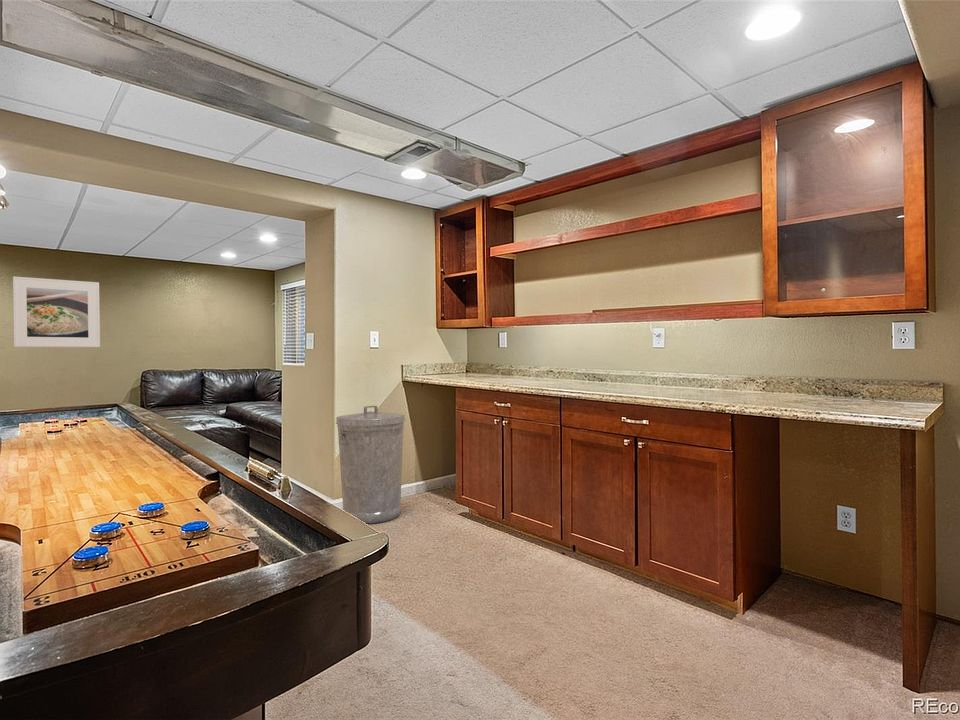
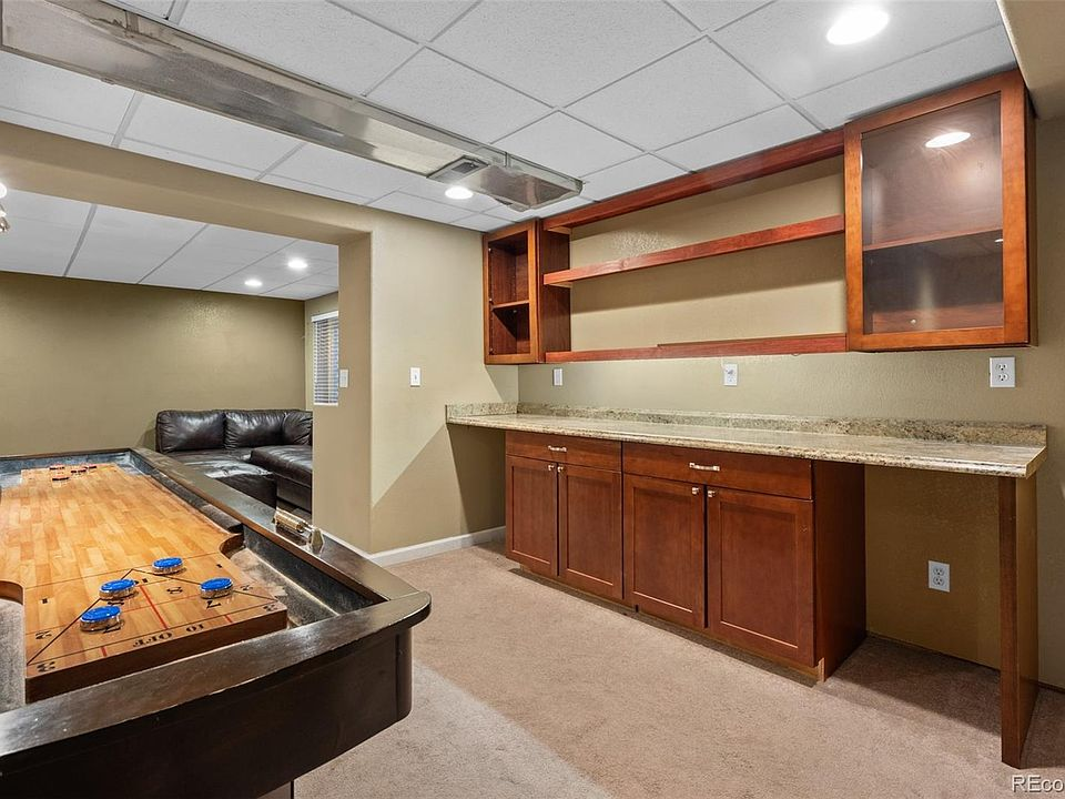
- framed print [12,275,101,348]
- trash can [335,405,406,525]
